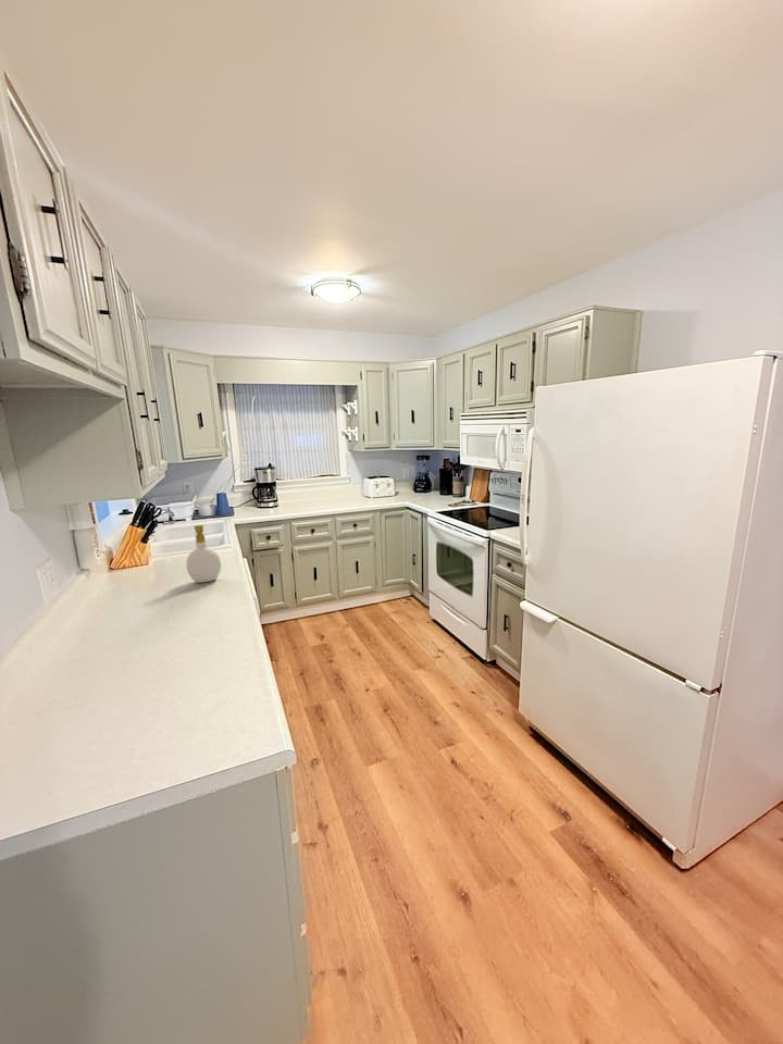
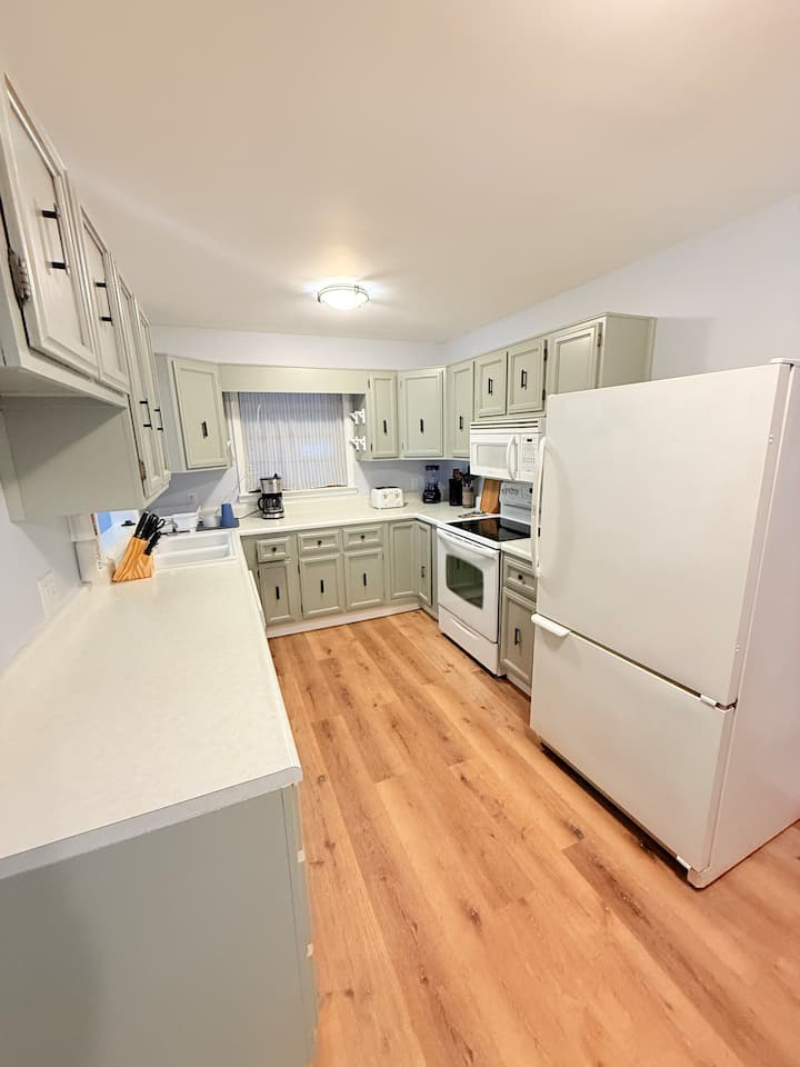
- soap bottle [185,524,222,584]
